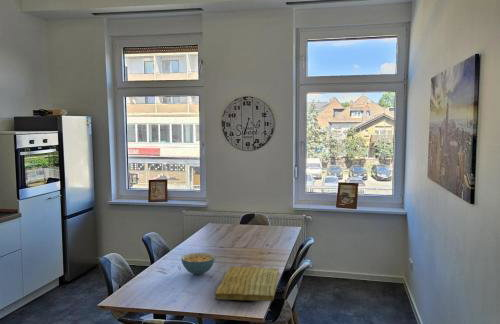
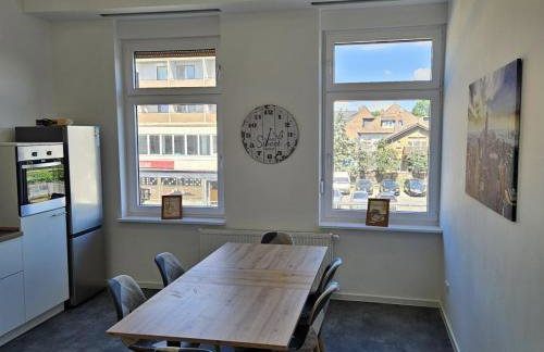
- cutting board [214,266,280,302]
- cereal bowl [180,252,216,276]
